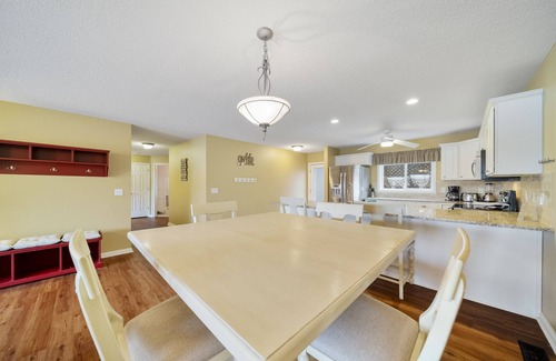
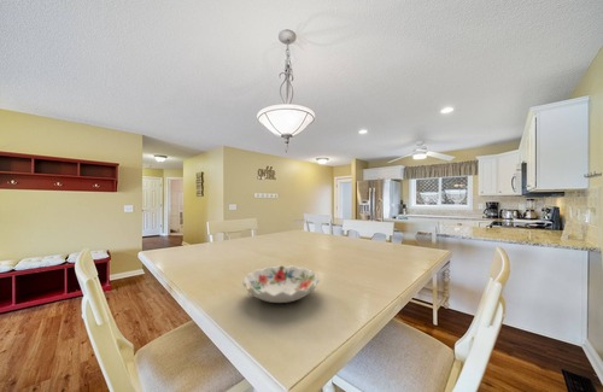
+ decorative bowl [241,264,321,304]
